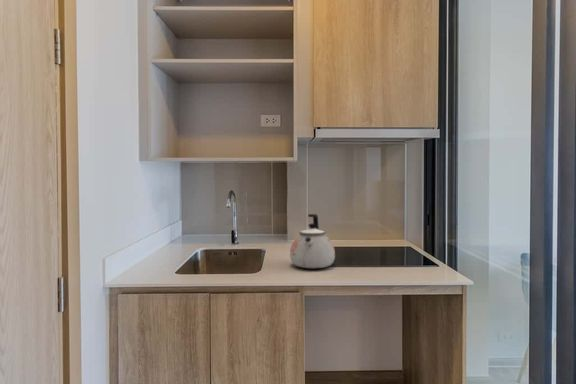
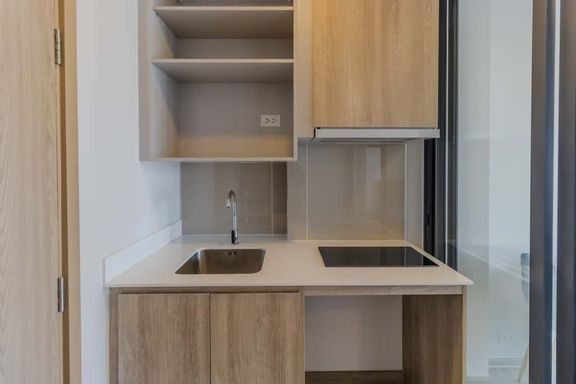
- kettle [289,213,336,269]
